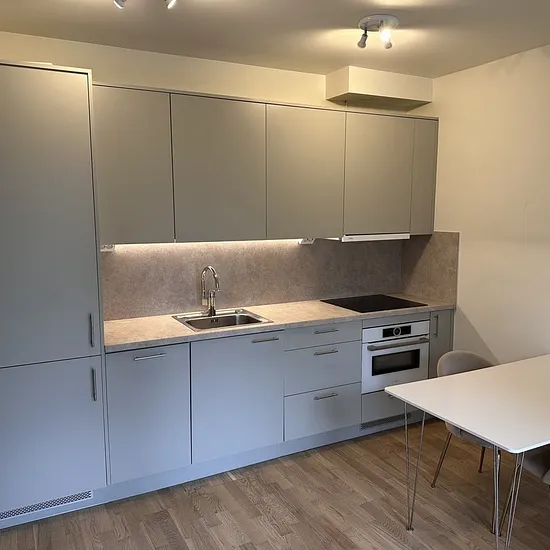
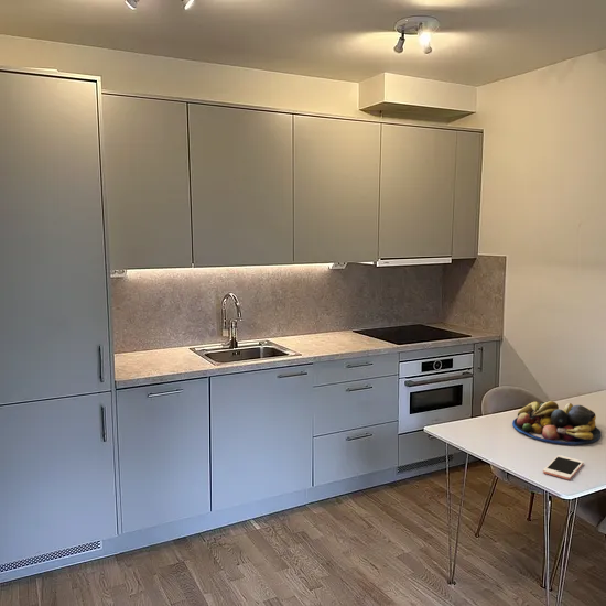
+ fruit bowl [511,400,603,446]
+ cell phone [542,454,585,480]
